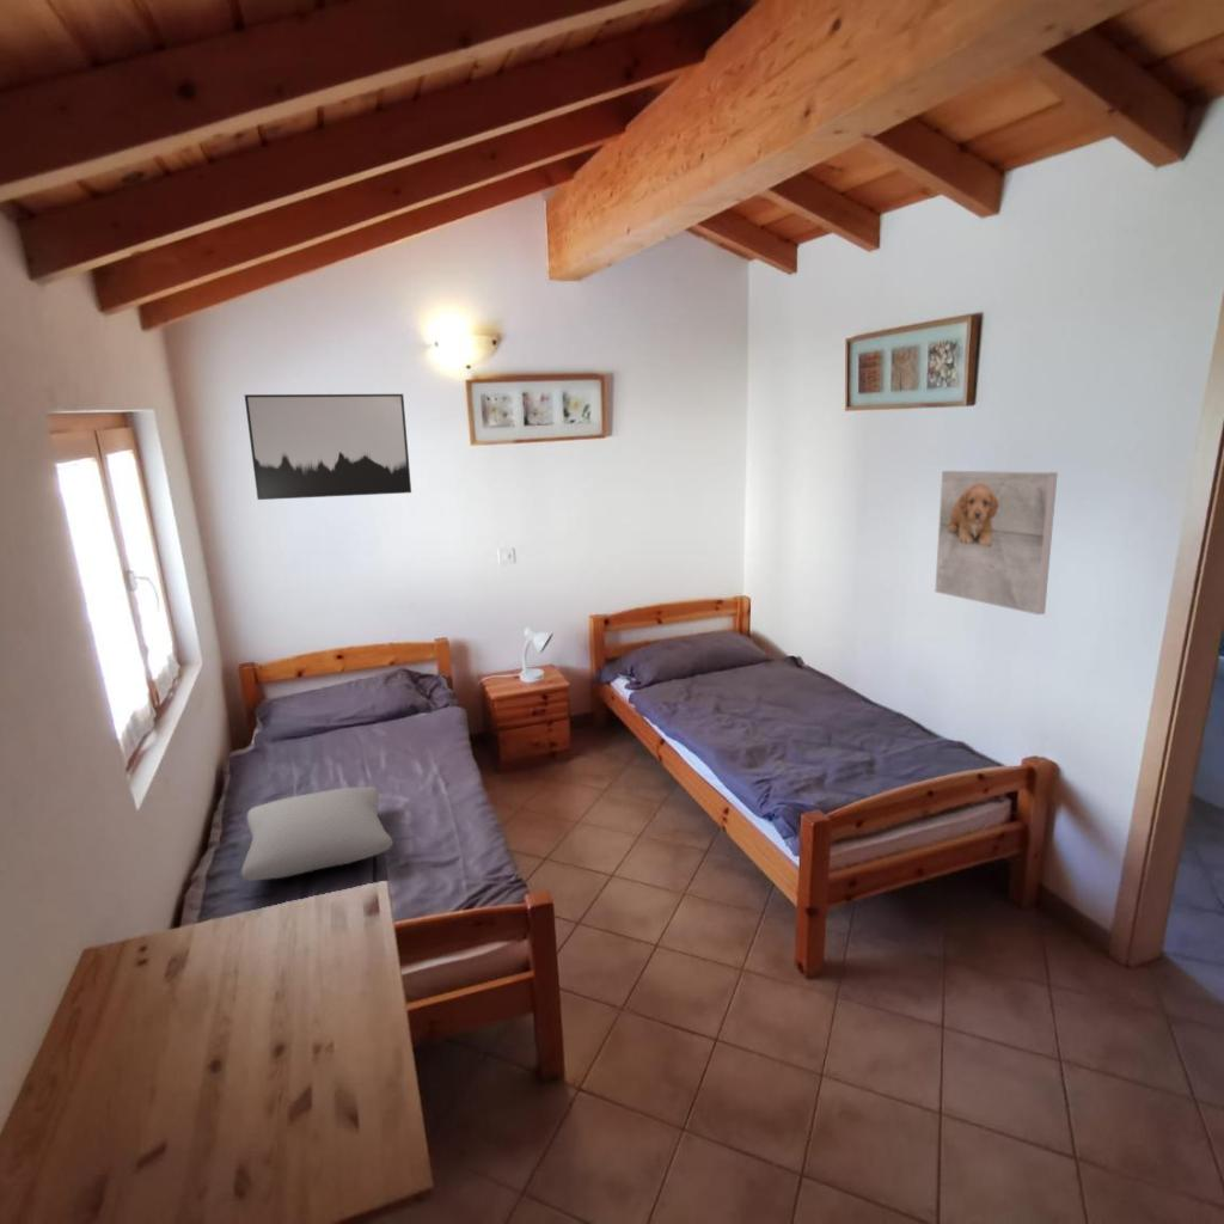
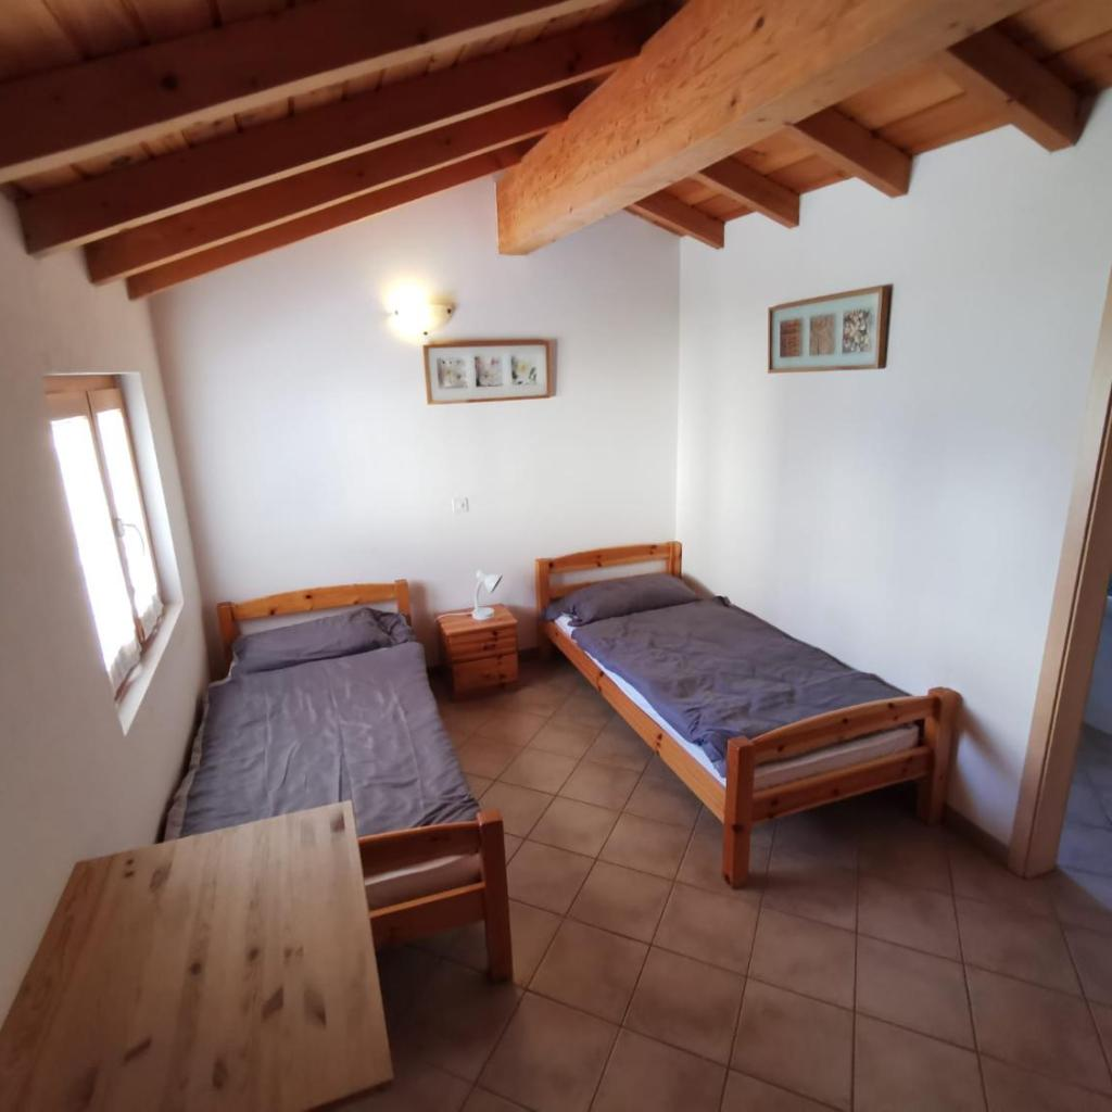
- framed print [934,470,1058,616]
- cushion [240,785,394,882]
- wall art [244,393,412,501]
